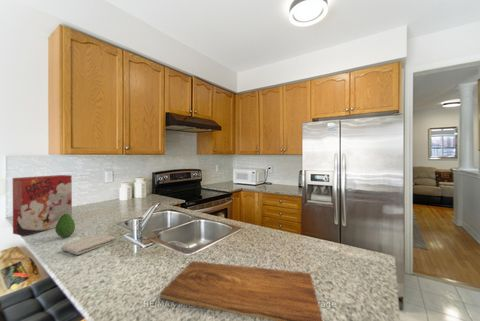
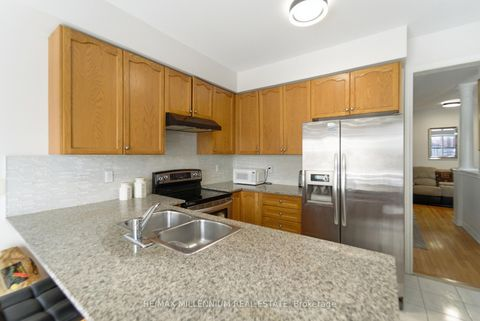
- cutting board [159,260,324,321]
- fruit [54,214,76,238]
- washcloth [60,233,116,256]
- cereal box [12,174,73,237]
